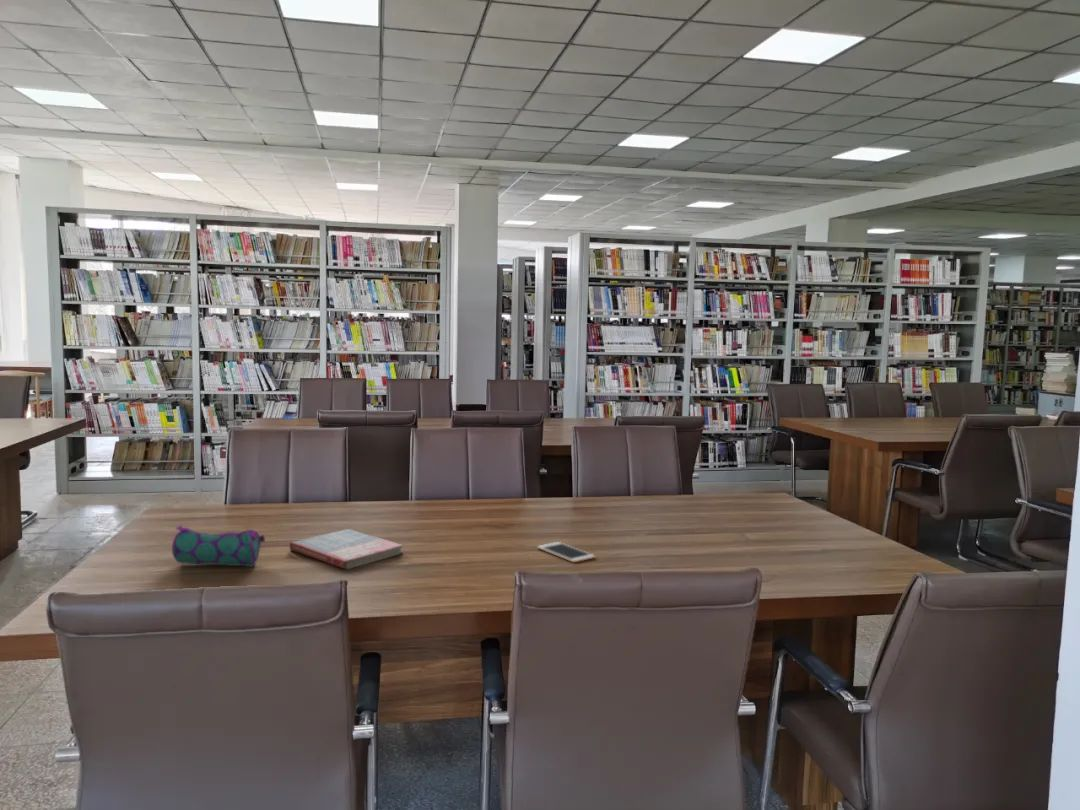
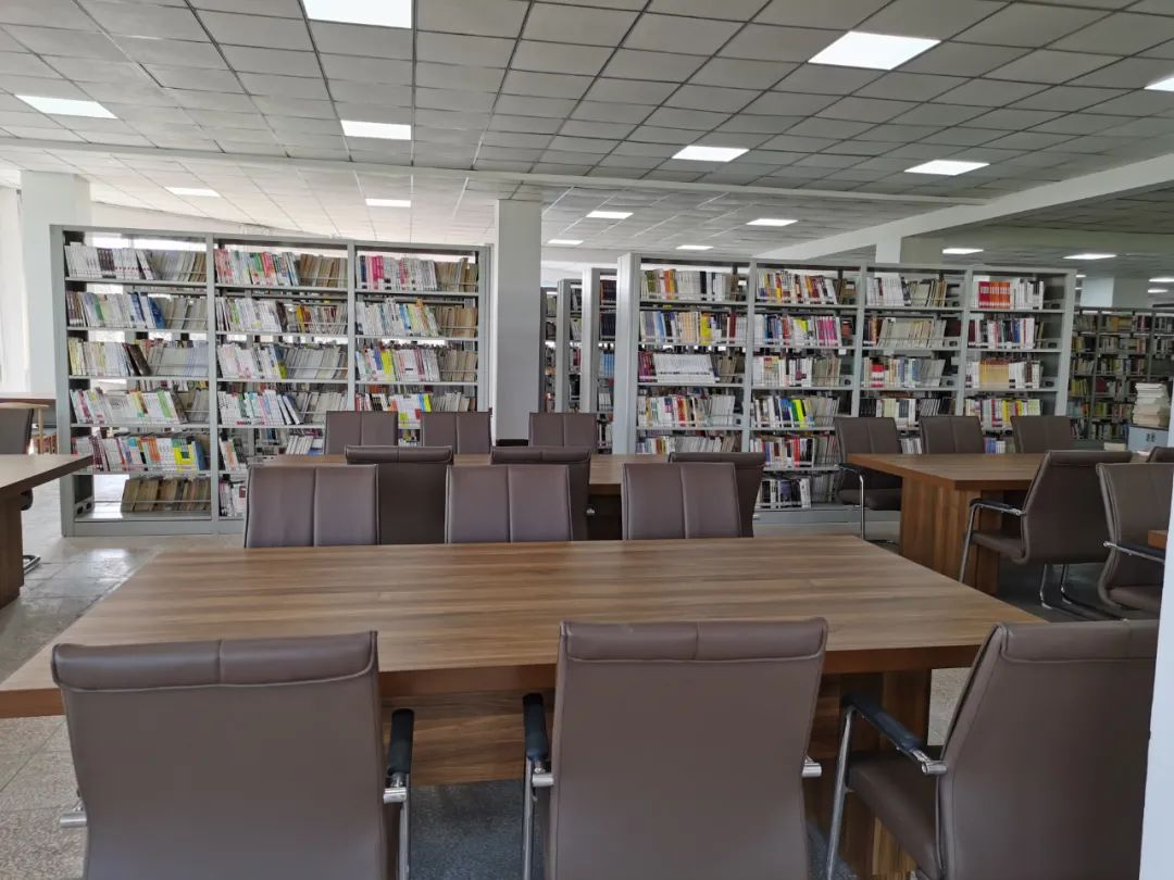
- book [289,528,404,571]
- cell phone [536,541,596,563]
- pencil case [171,524,266,567]
